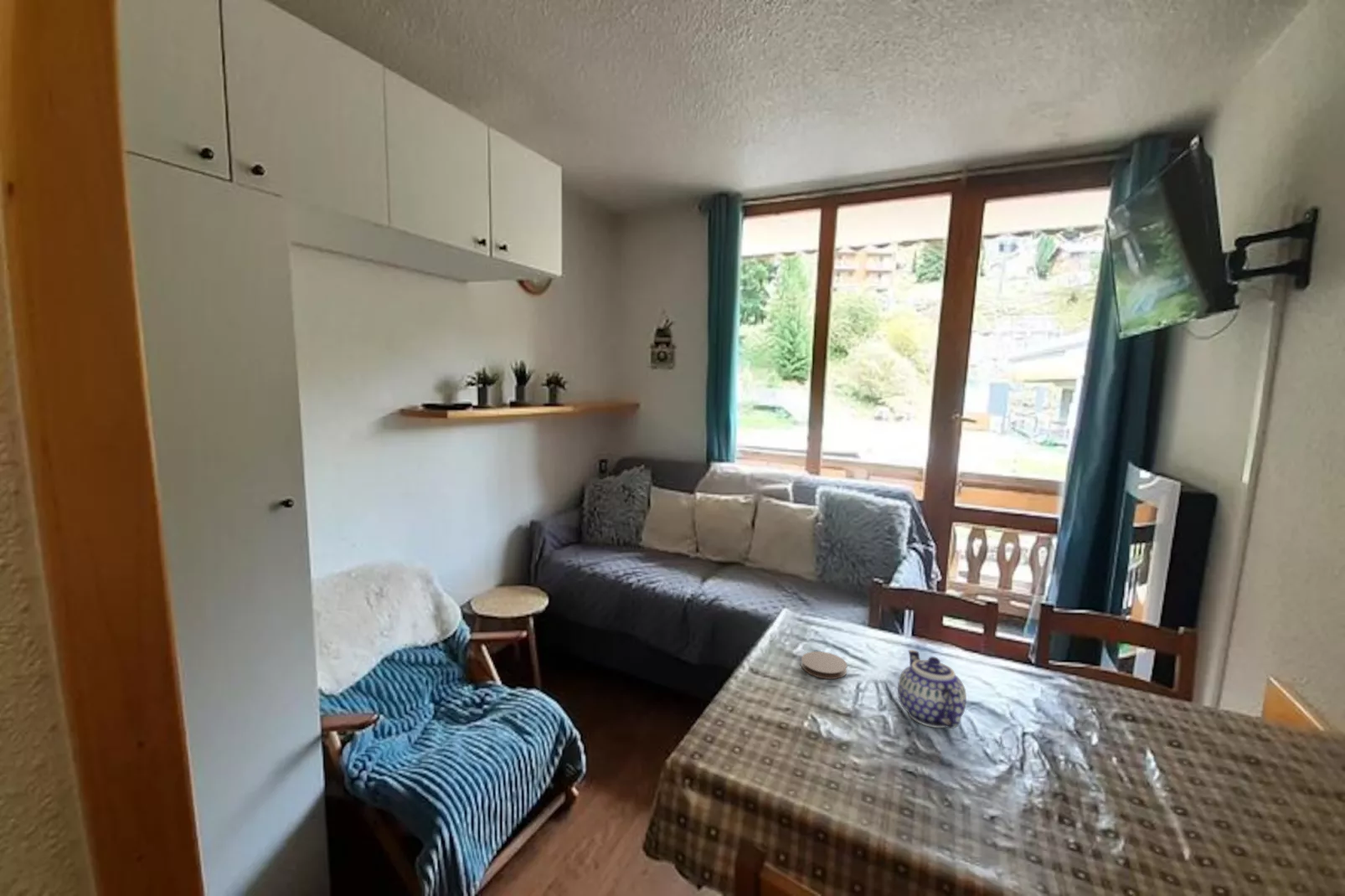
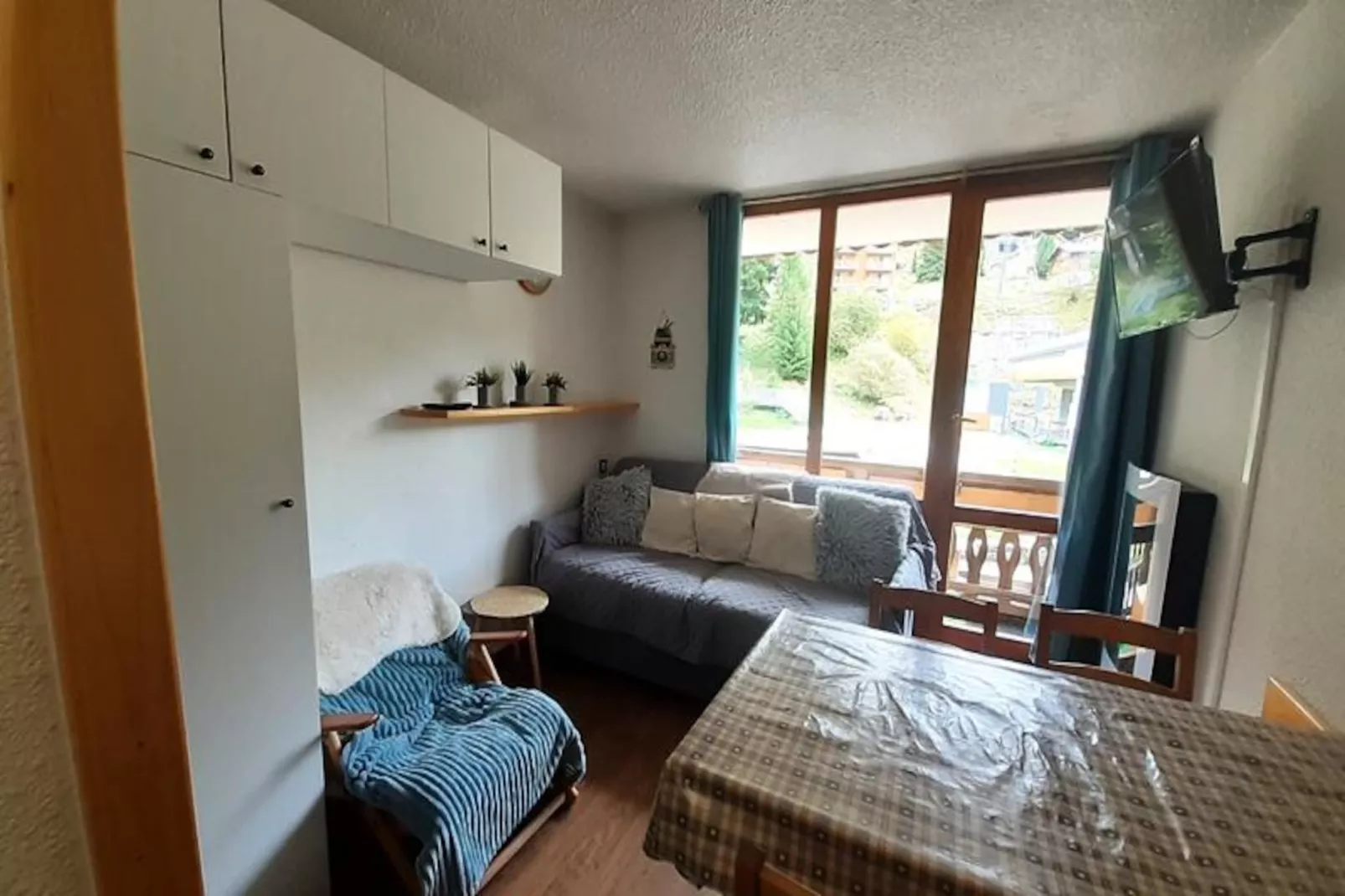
- coaster [801,651,848,680]
- teapot [897,649,967,729]
